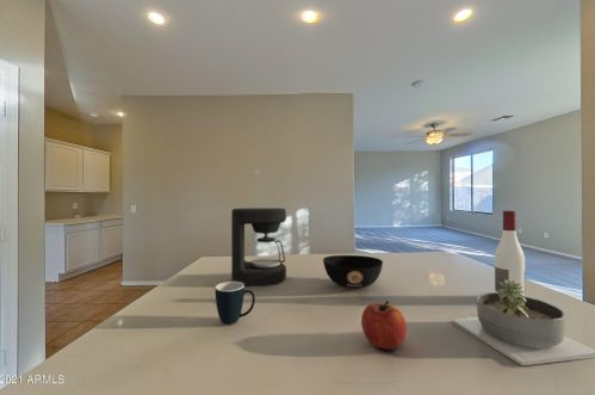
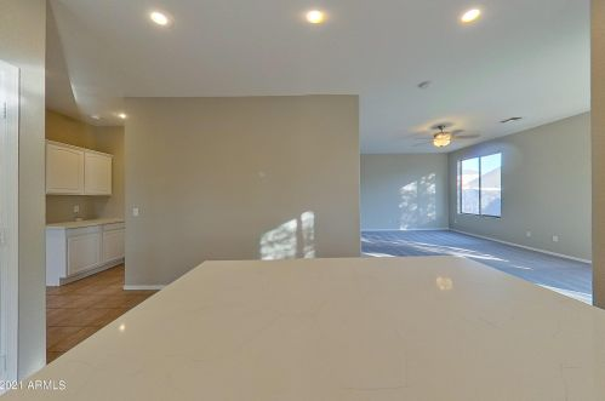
- mug [215,280,256,326]
- apple [360,300,408,351]
- alcohol [494,210,526,297]
- bowl [322,254,384,290]
- succulent planter [451,279,595,366]
- coffee maker [230,206,287,288]
